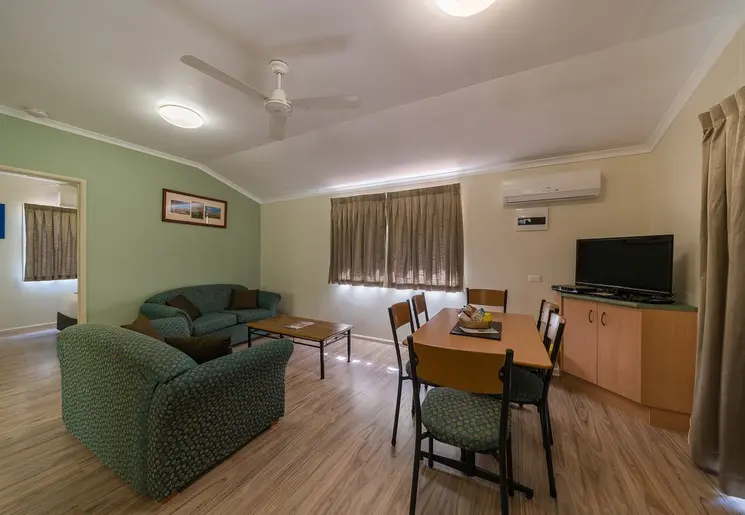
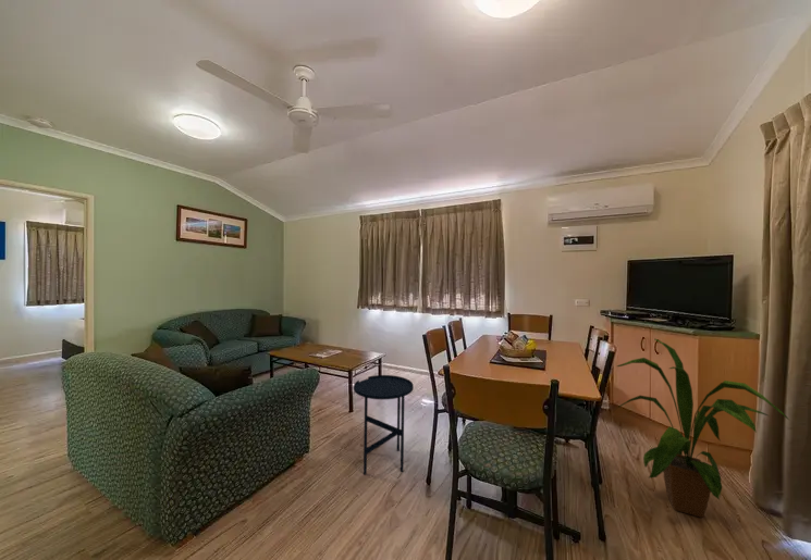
+ side table [353,374,415,475]
+ house plant [616,337,790,519]
